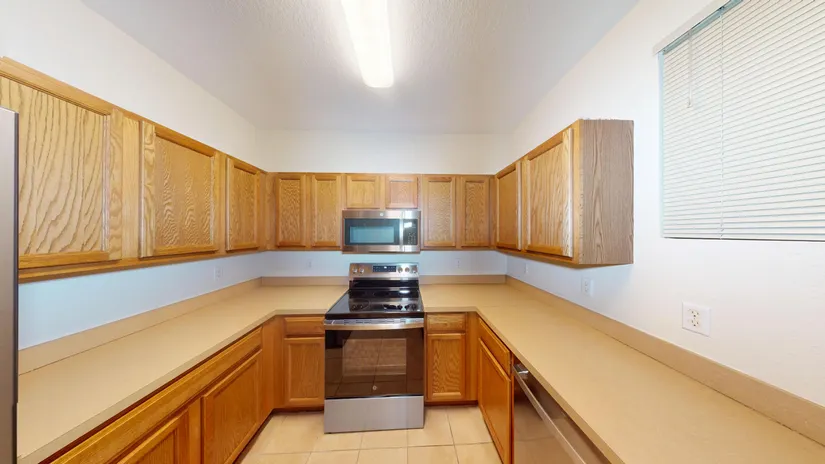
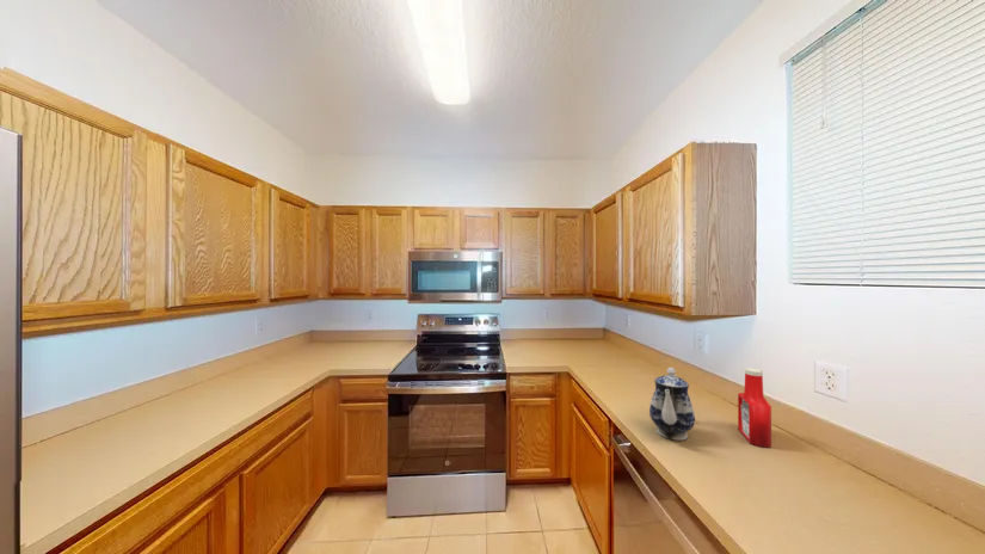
+ teapot [648,367,696,442]
+ soap bottle [737,367,772,449]
